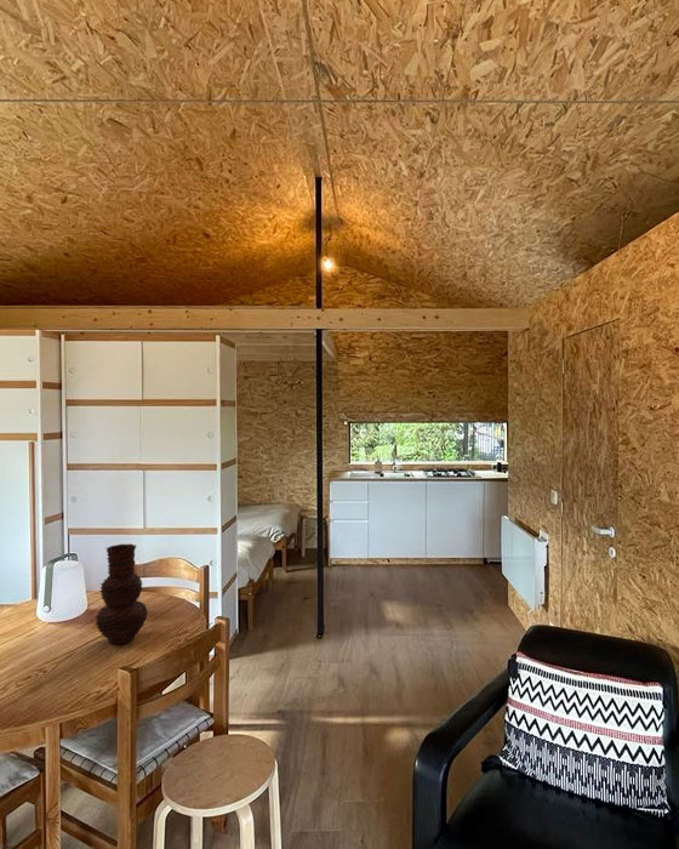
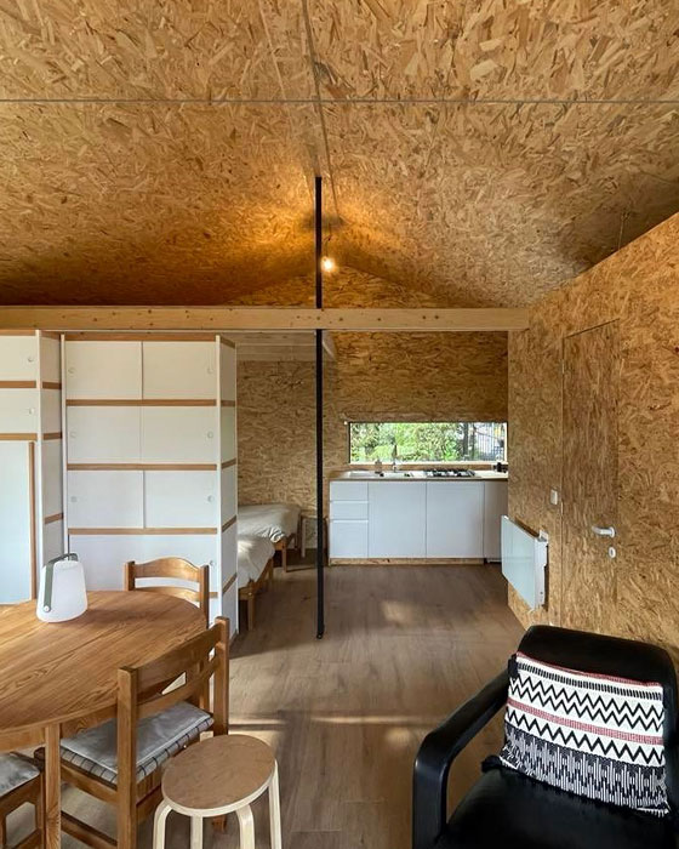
- vase [95,542,148,645]
